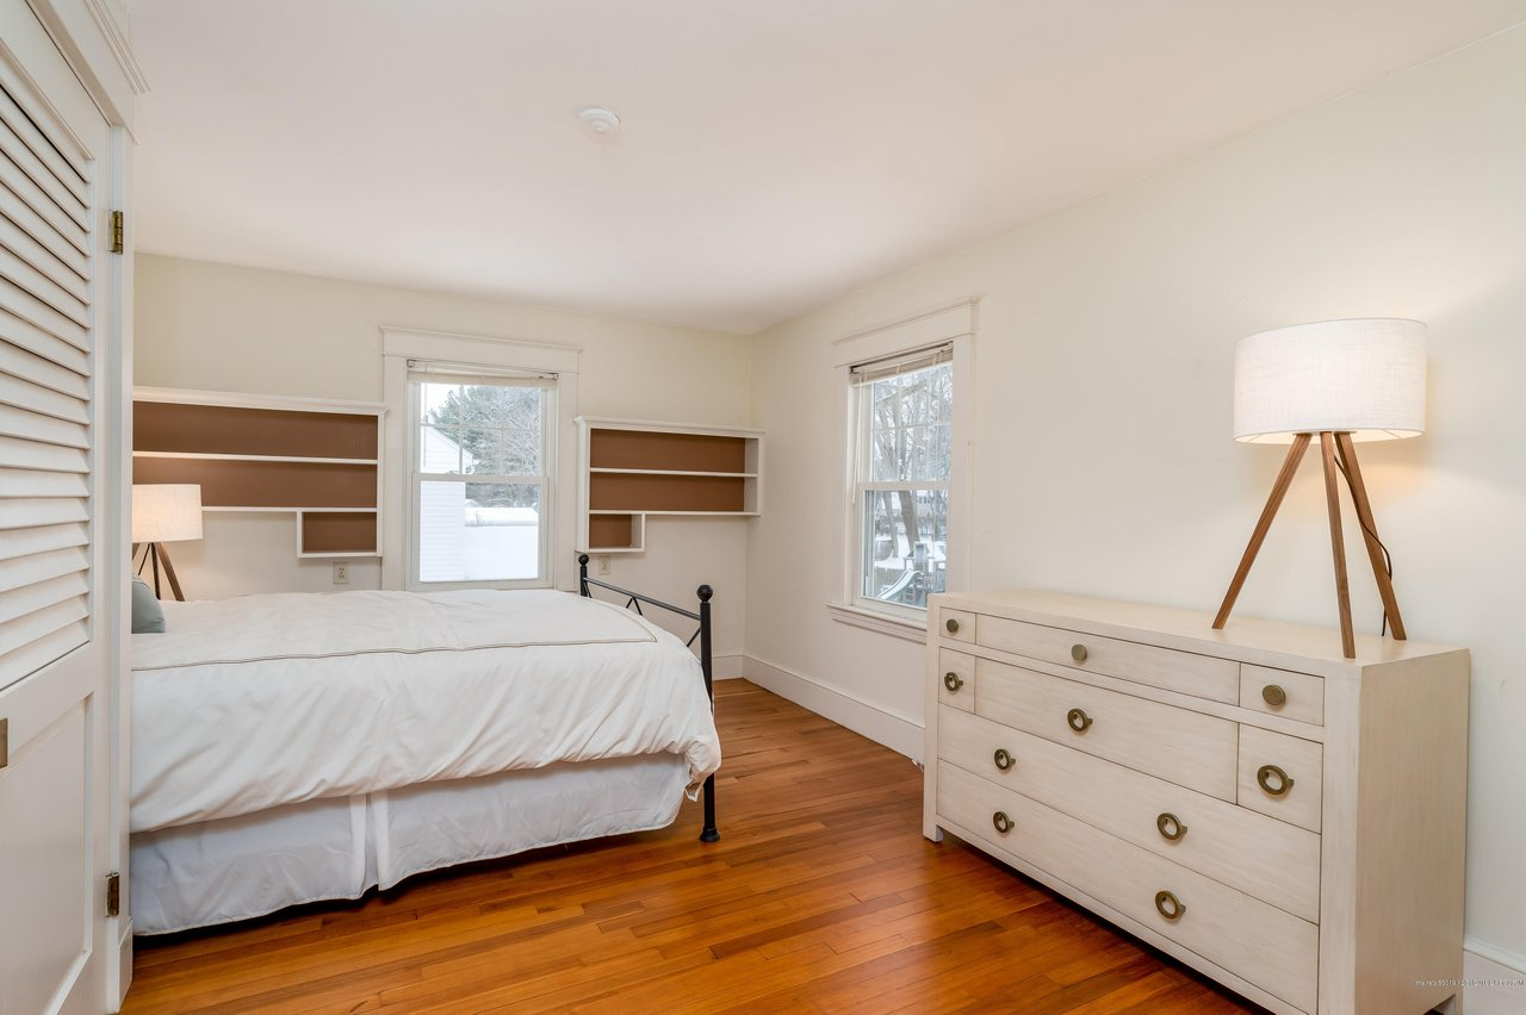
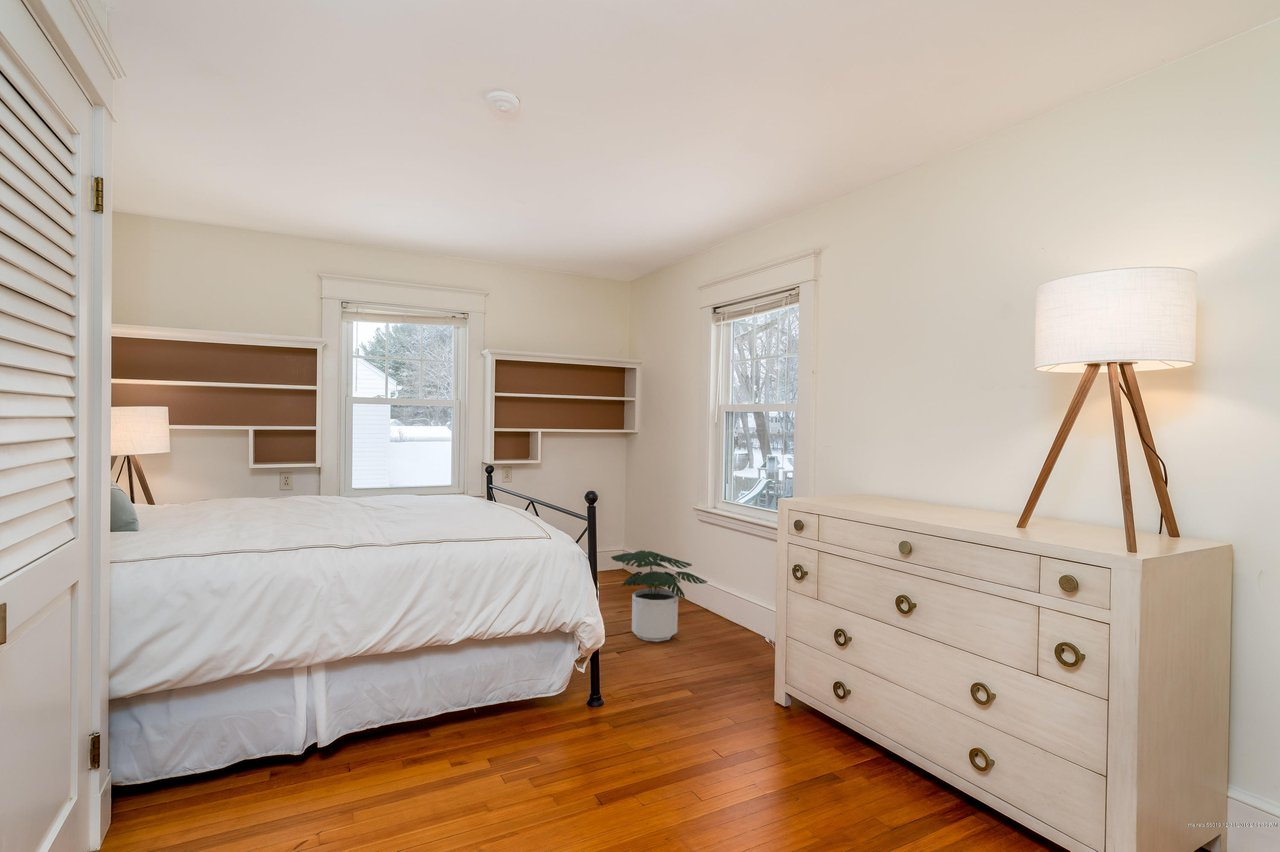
+ potted plant [610,549,709,643]
